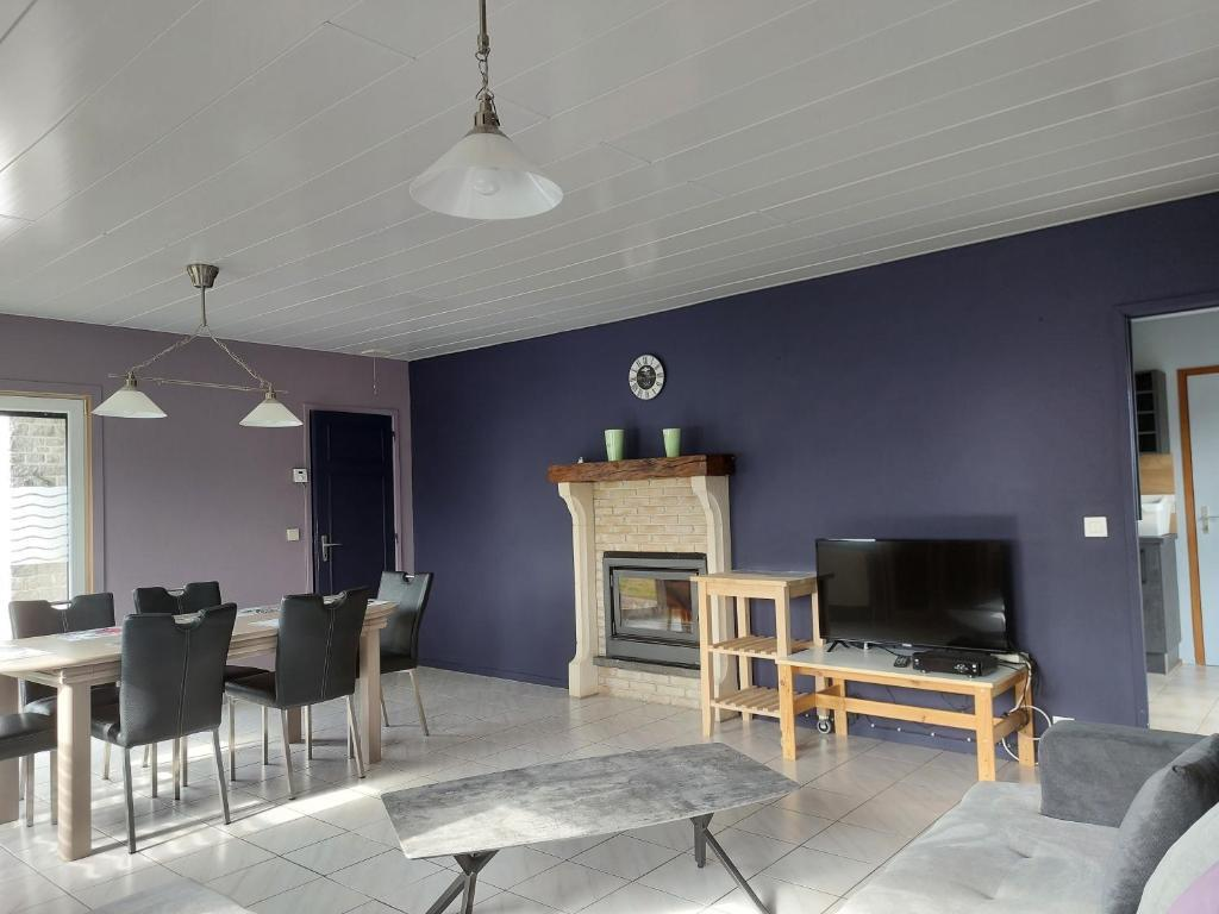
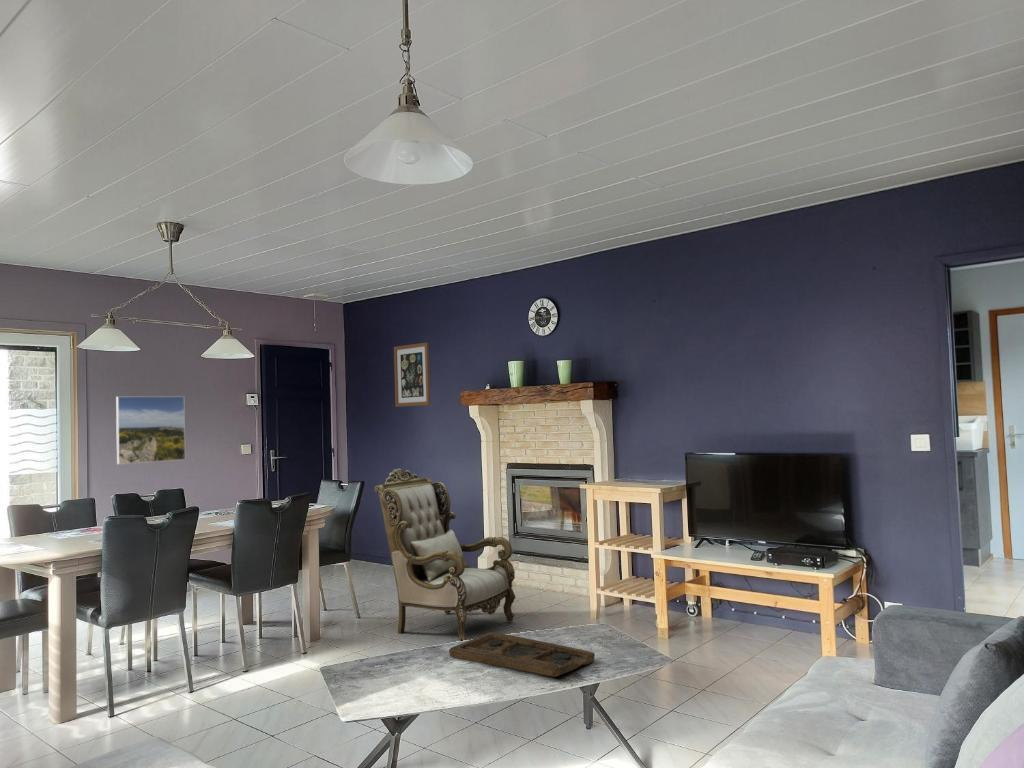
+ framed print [115,395,186,465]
+ armchair [373,467,516,642]
+ wall art [393,342,431,408]
+ decorative tray [448,631,596,678]
